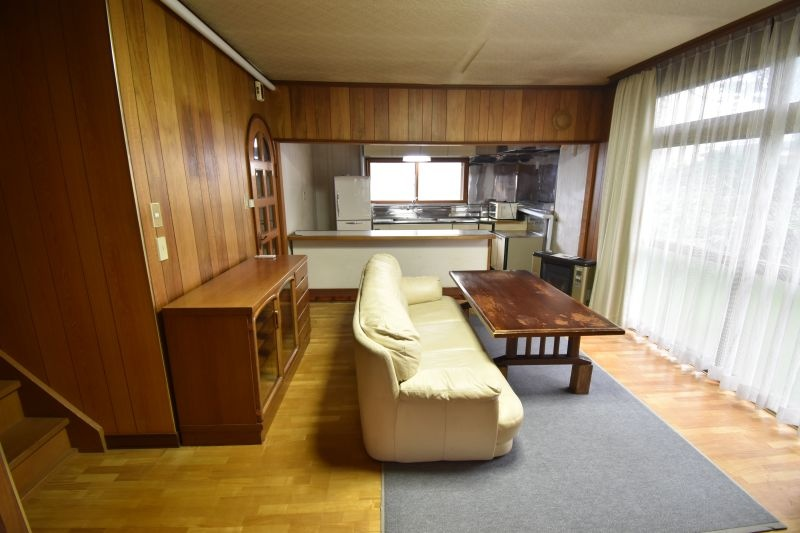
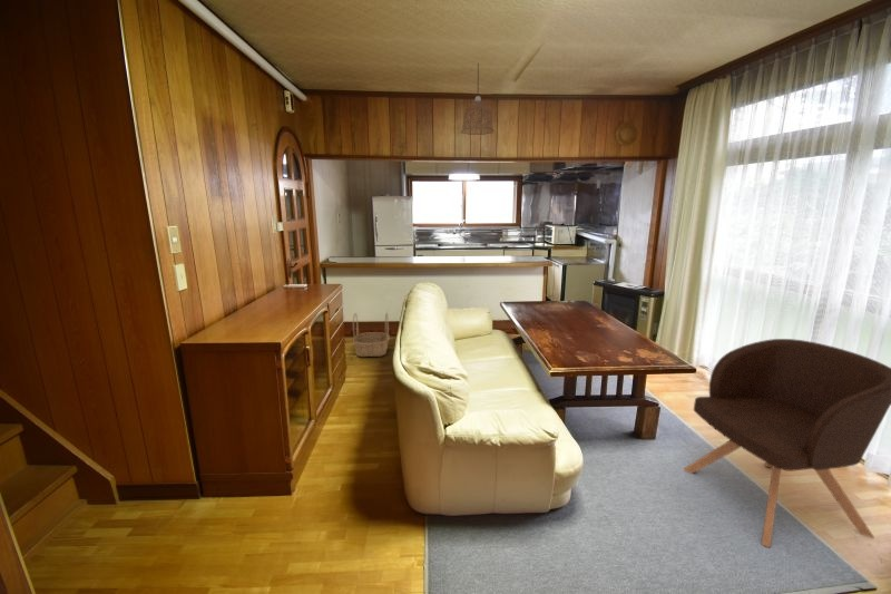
+ armchair [683,338,891,548]
+ basket [352,312,391,358]
+ pendant lamp [460,62,496,136]
